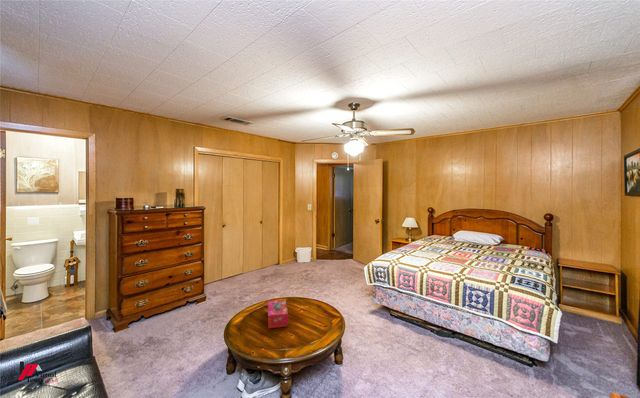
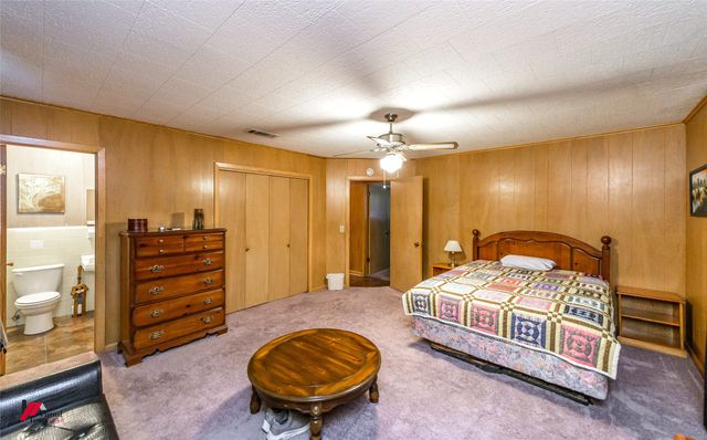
- tissue box [267,299,289,329]
